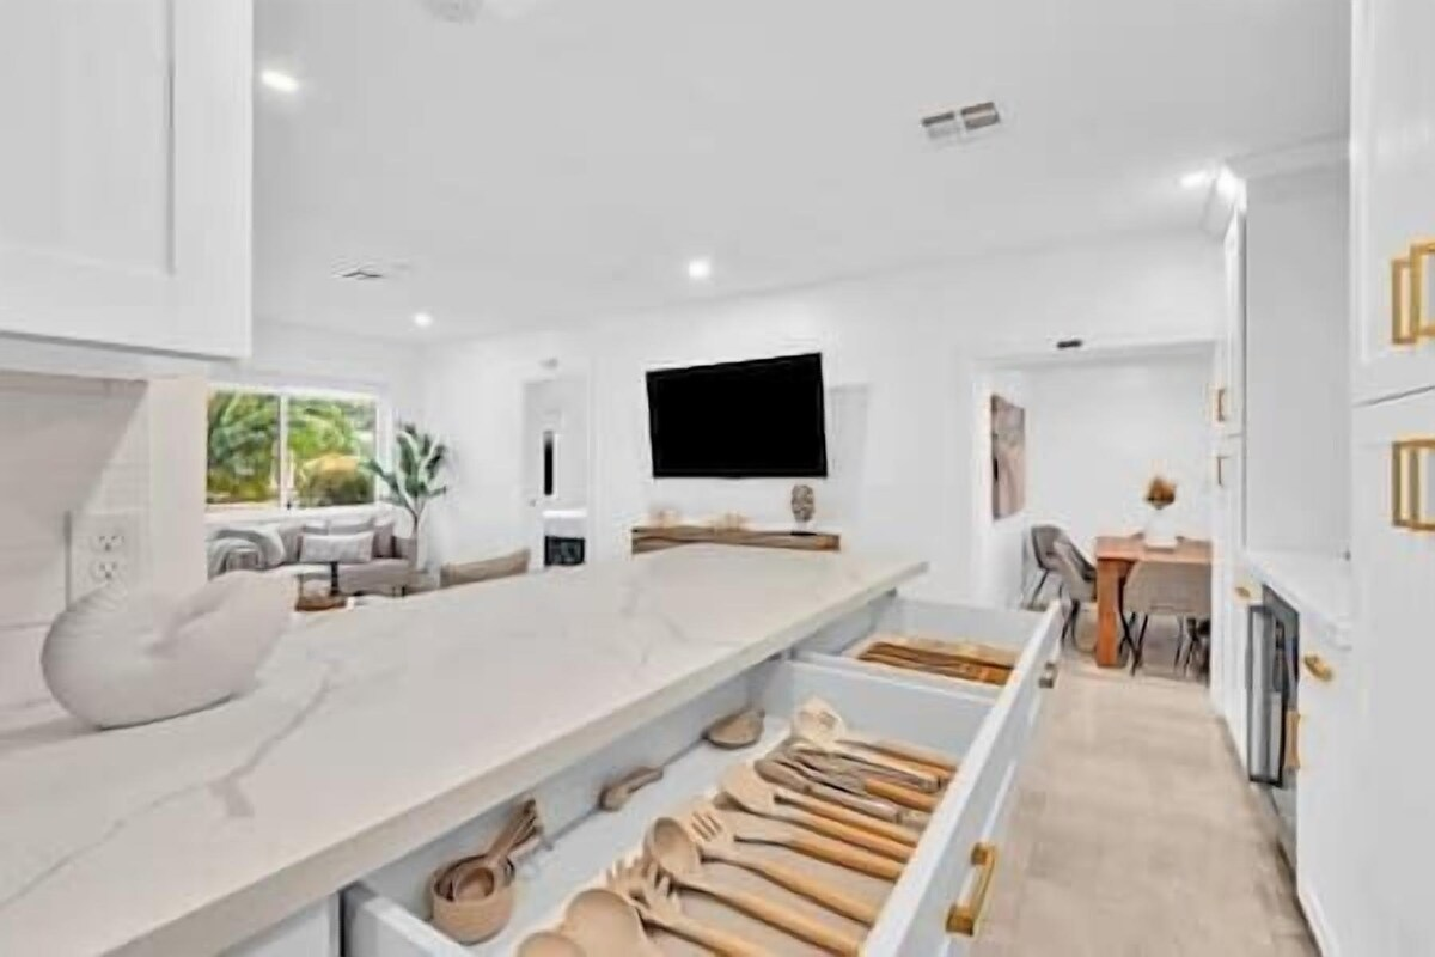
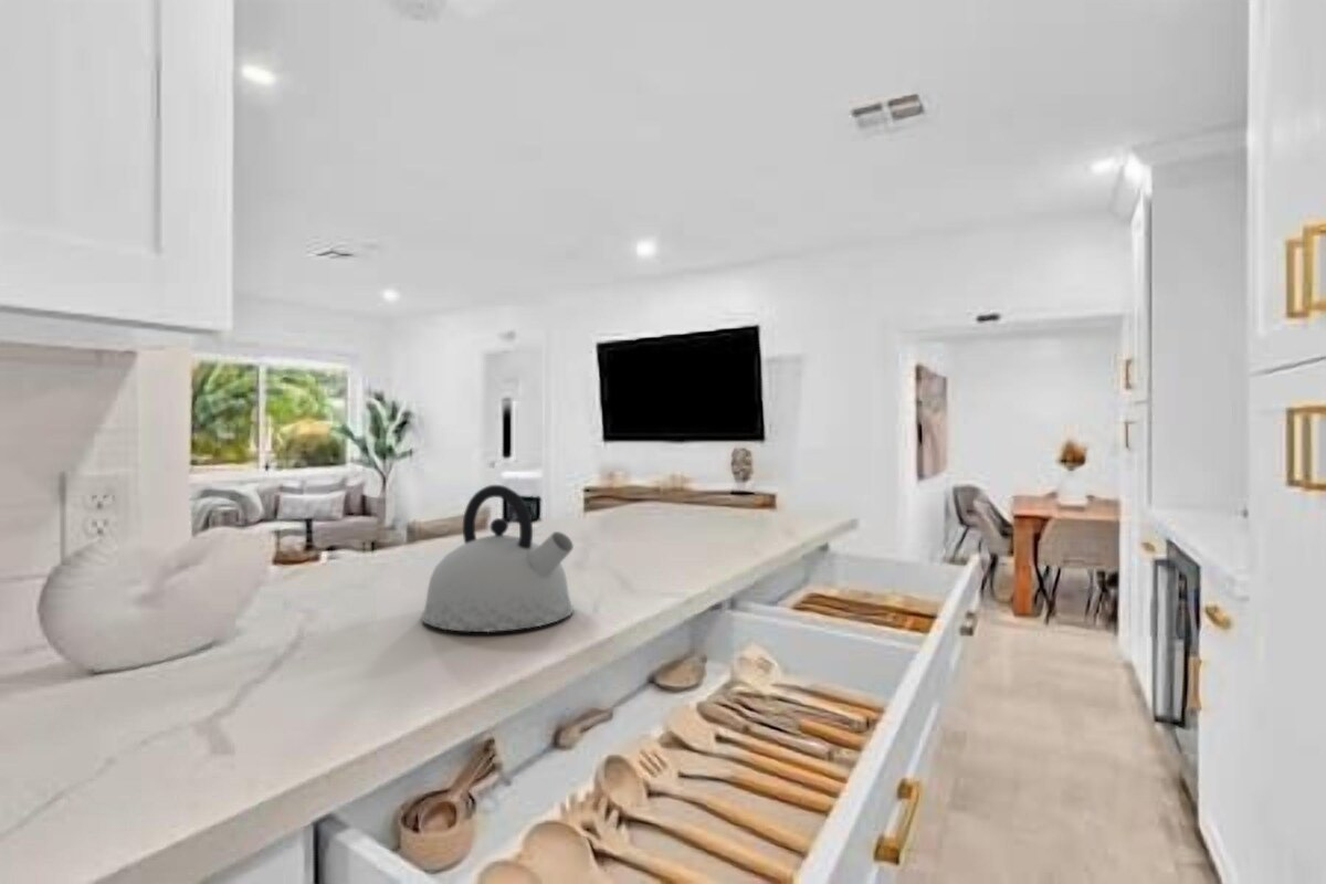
+ kettle [420,484,575,633]
